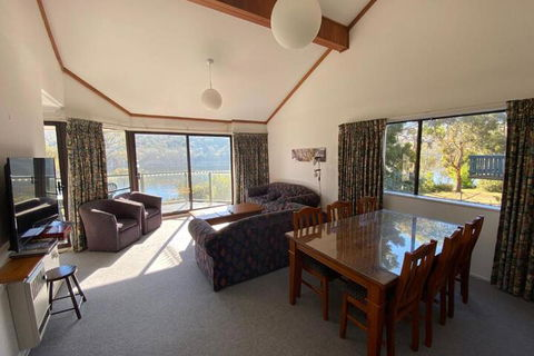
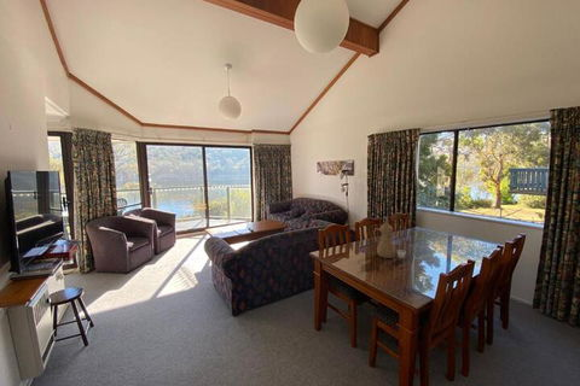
+ teapot [372,216,407,259]
